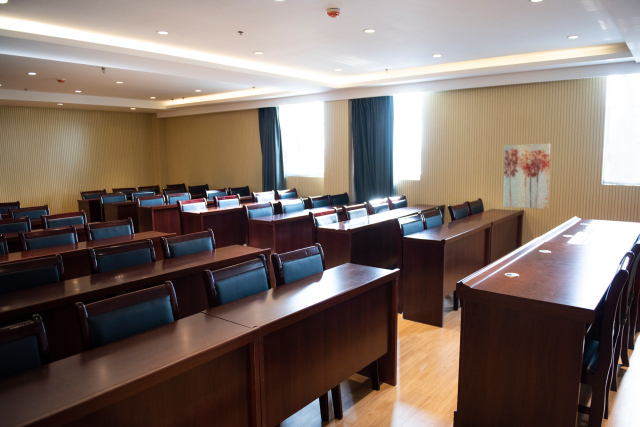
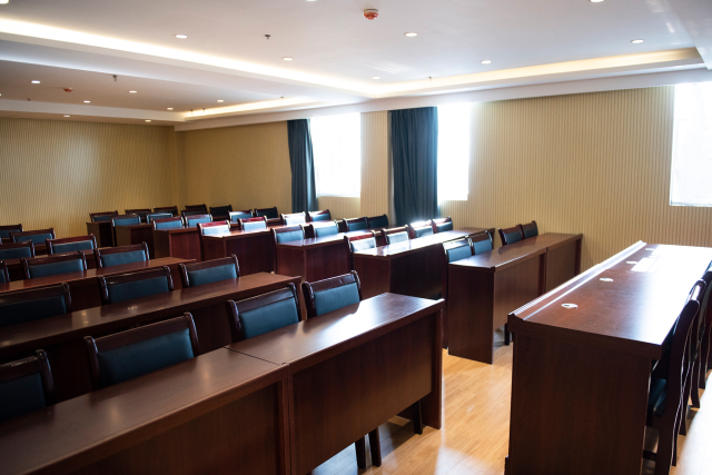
- wall art [502,143,551,210]
